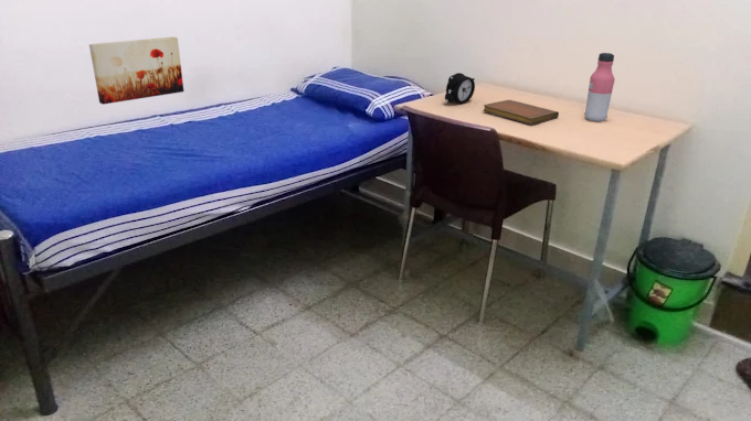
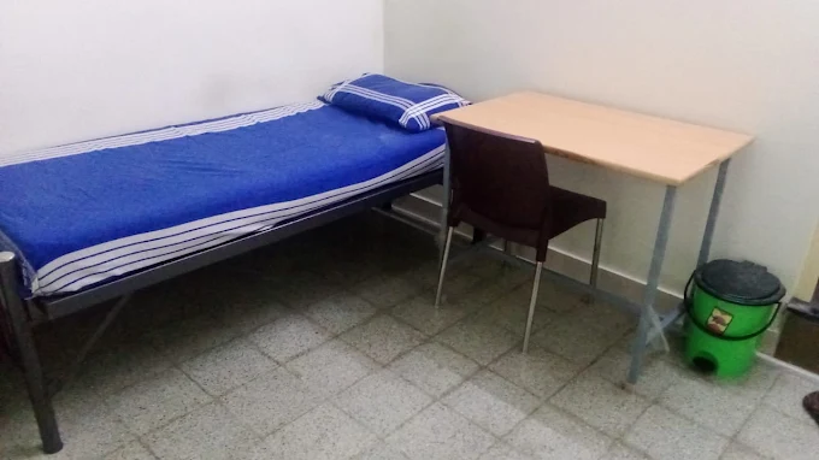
- water bottle [583,52,615,122]
- wall art [88,36,184,106]
- alarm clock [444,72,476,105]
- notebook [483,99,560,126]
